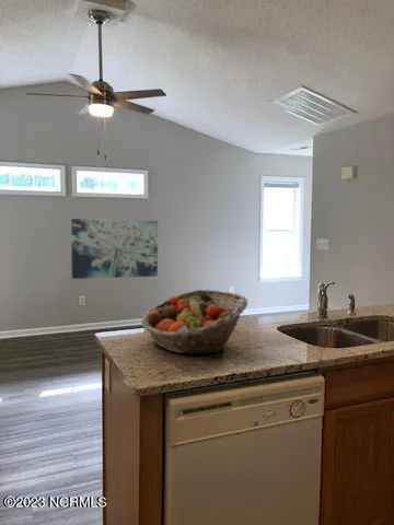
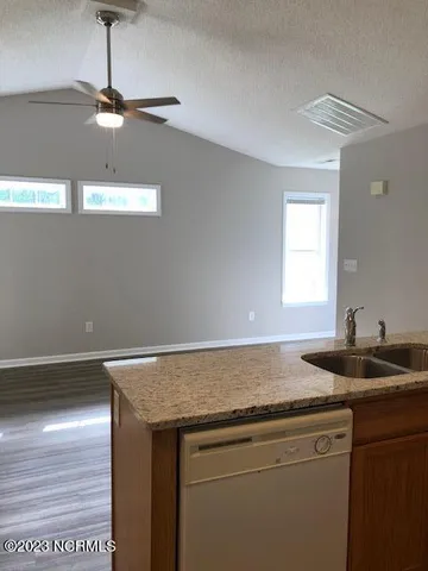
- fruit basket [140,289,248,355]
- wall art [70,218,159,280]
